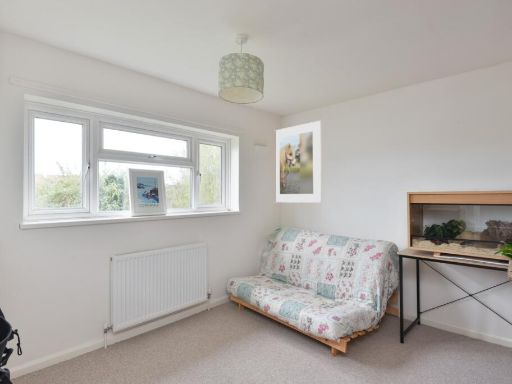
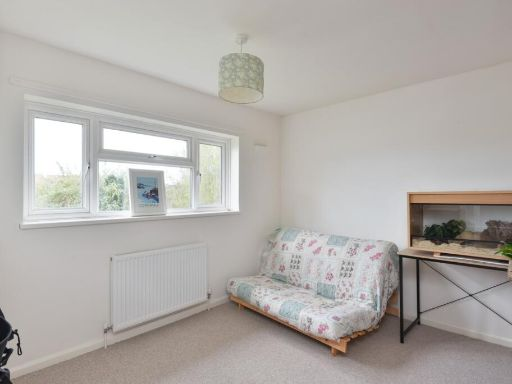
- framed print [275,120,323,204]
